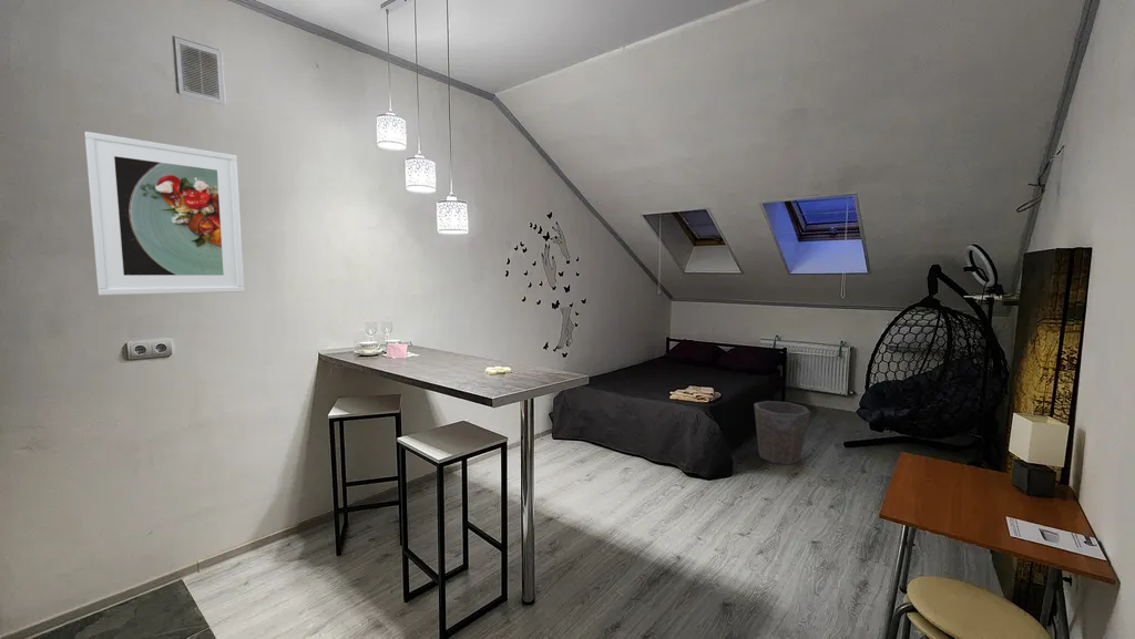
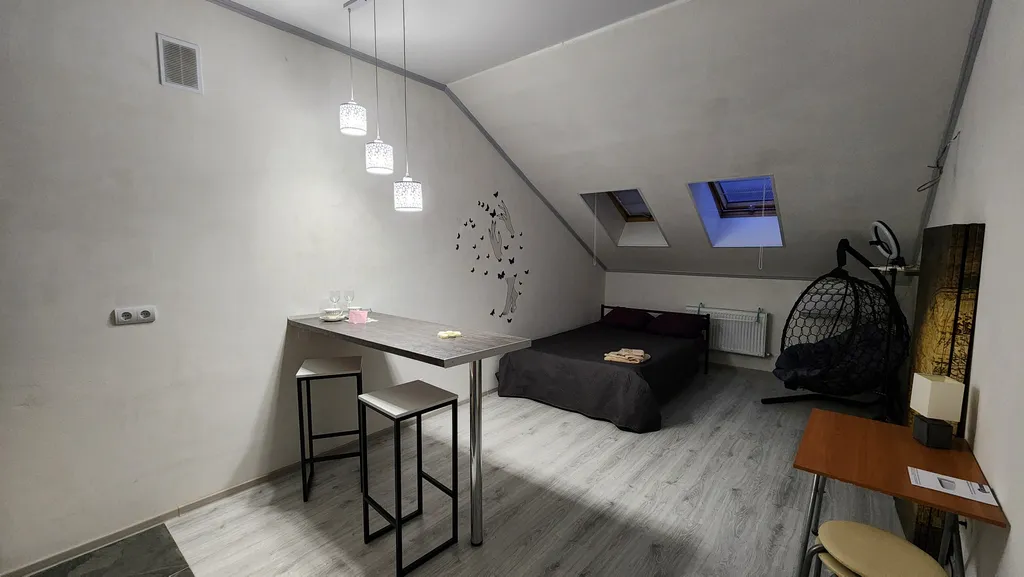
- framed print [83,131,245,297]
- waste bin [753,400,811,465]
